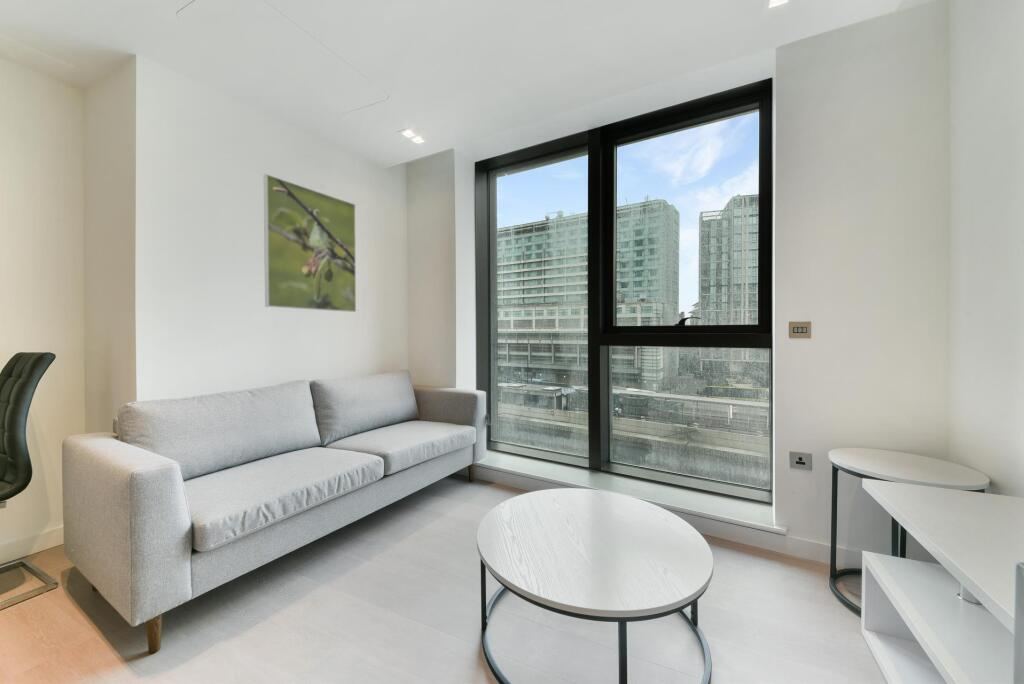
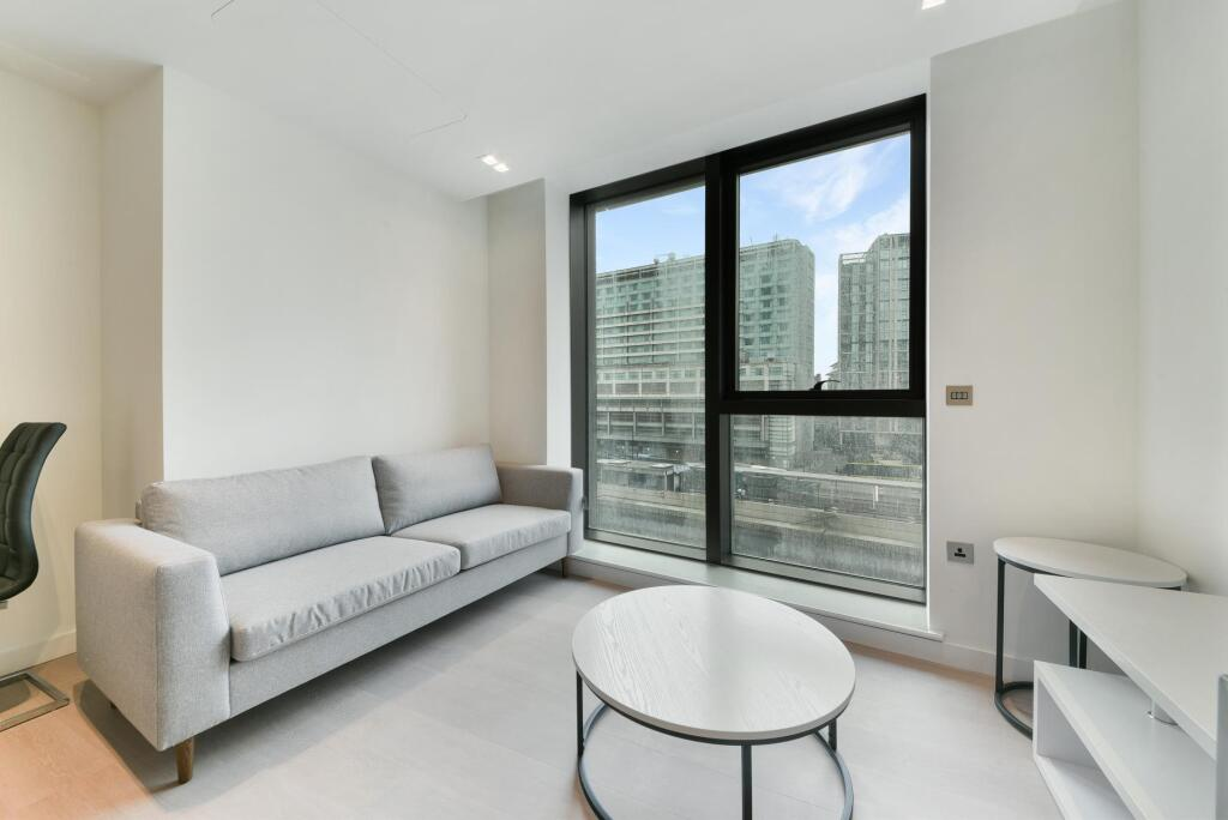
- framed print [263,173,357,313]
